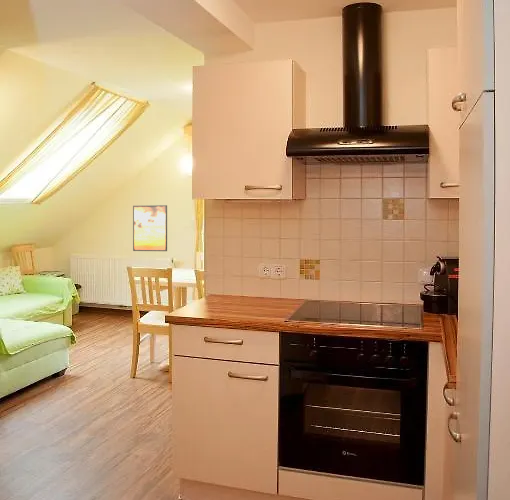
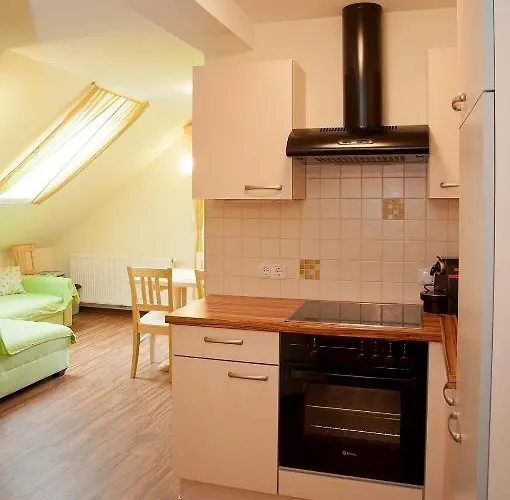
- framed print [132,204,168,252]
